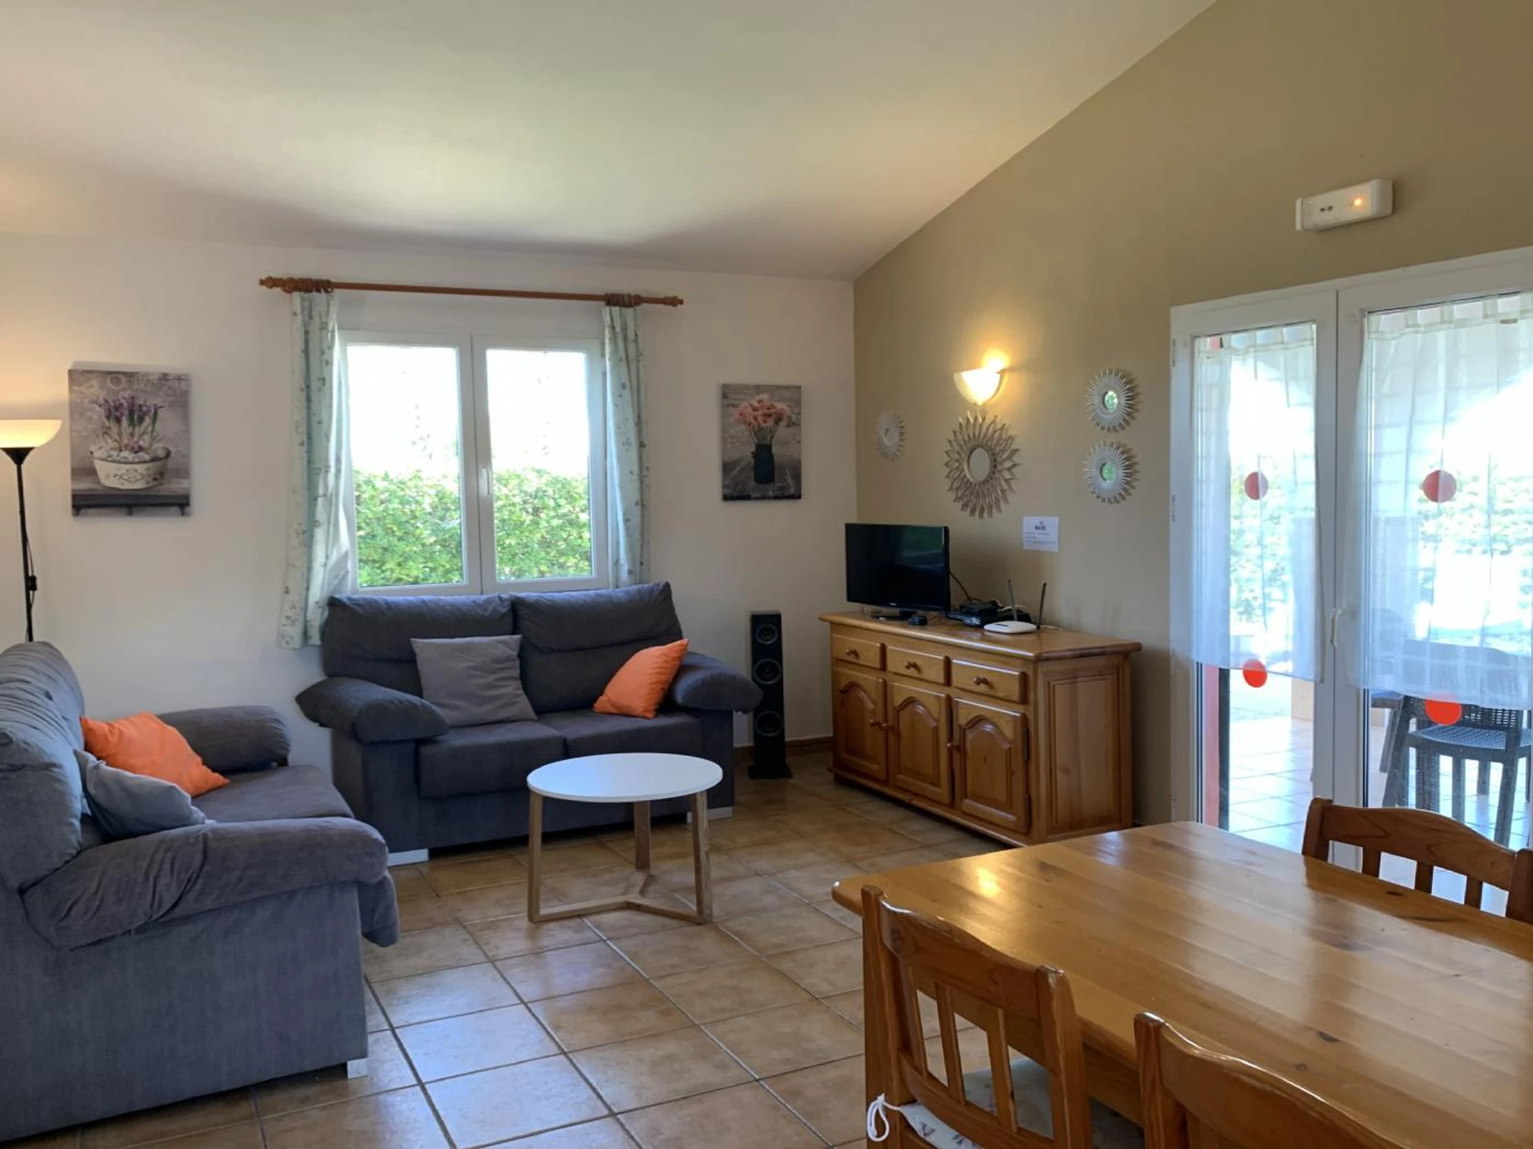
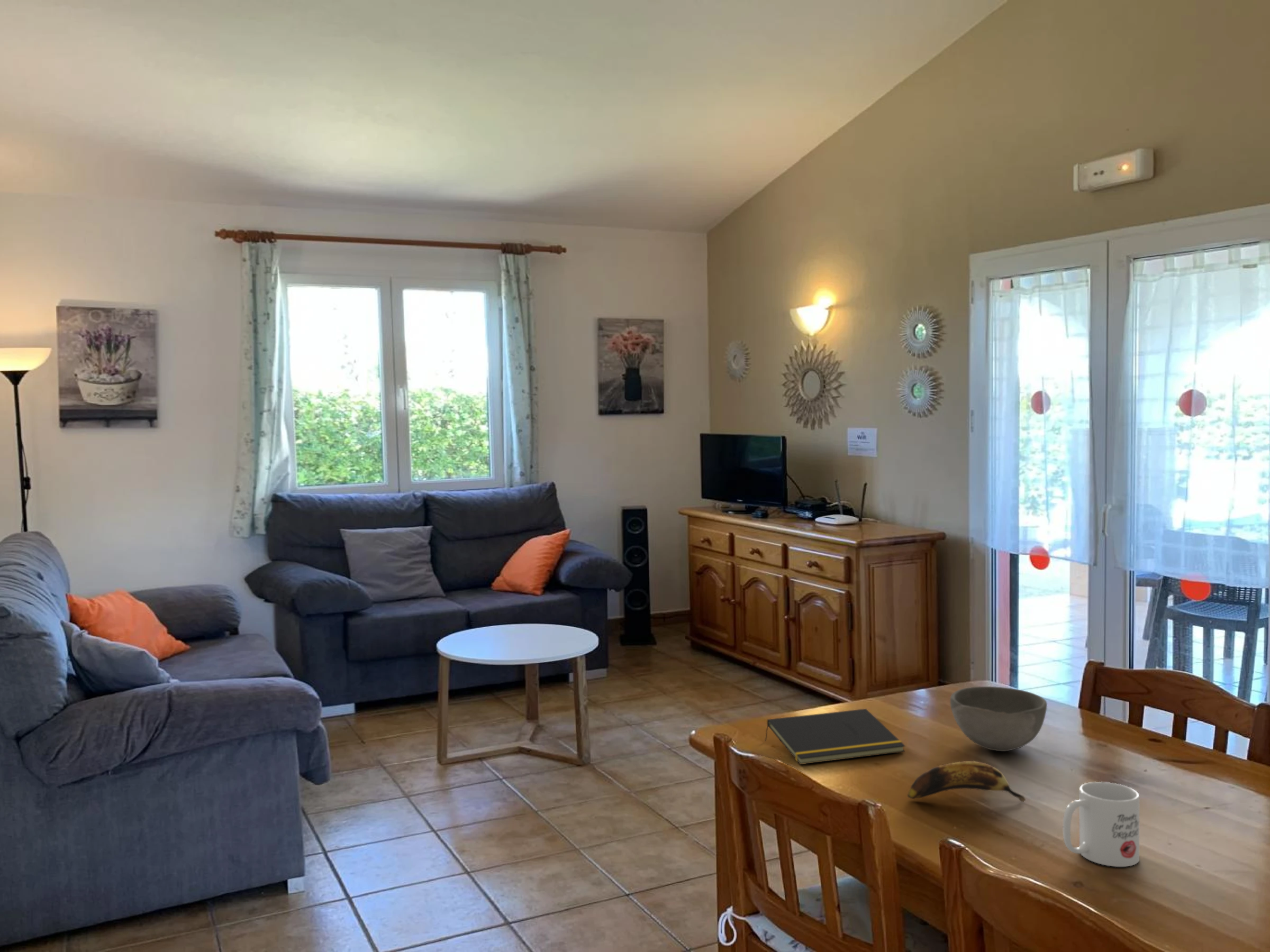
+ banana [907,761,1027,802]
+ notepad [764,708,906,765]
+ mug [1062,781,1140,867]
+ bowl [950,686,1048,752]
